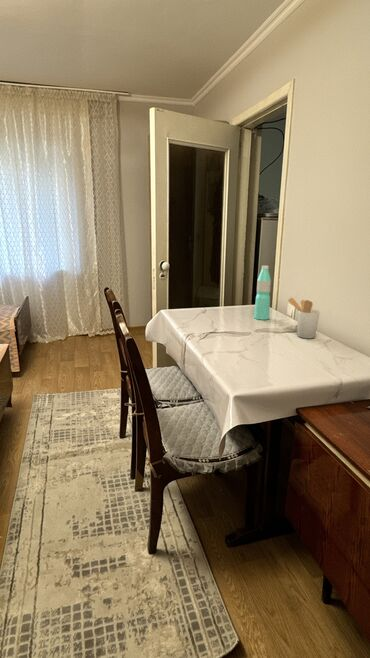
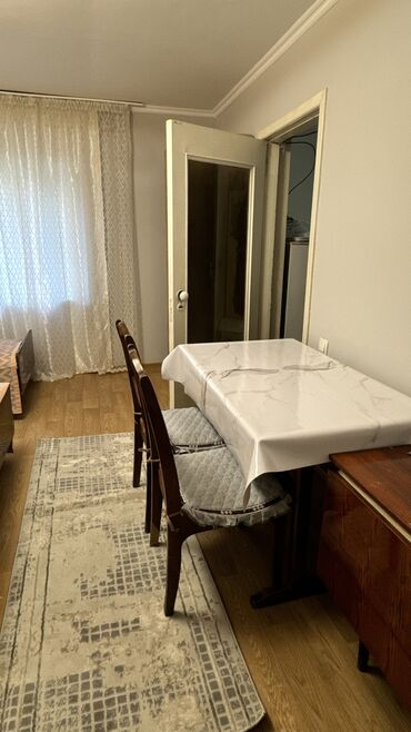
- utensil holder [287,297,321,339]
- water bottle [253,265,272,321]
